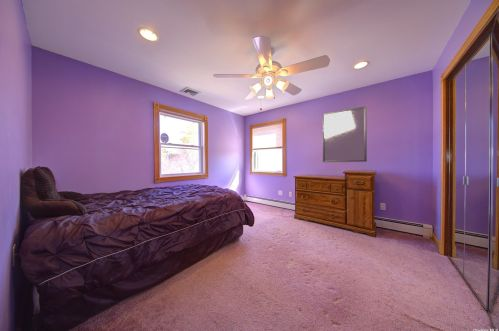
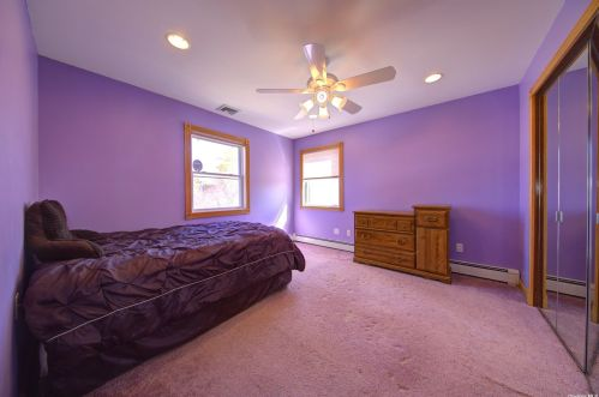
- home mirror [322,105,368,163]
